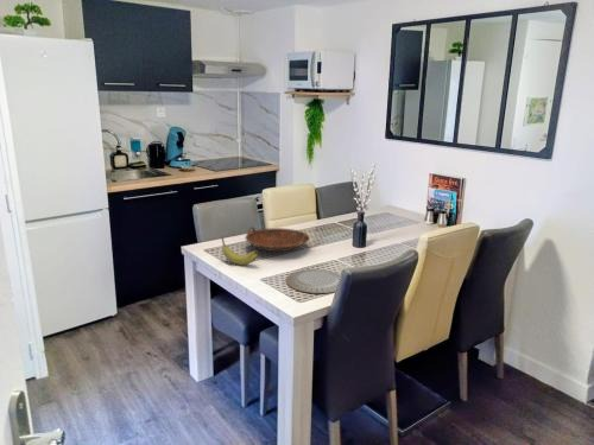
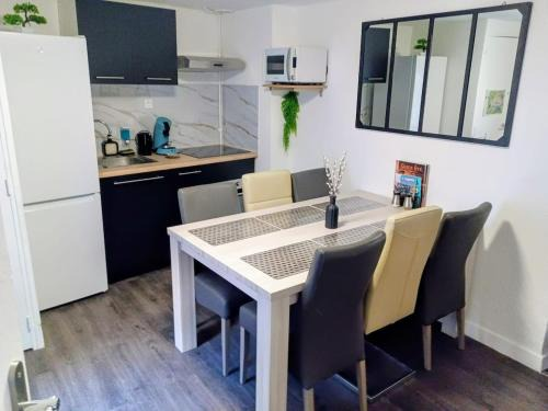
- bowl [245,225,310,253]
- chinaware [285,268,341,294]
- fruit [220,235,259,266]
